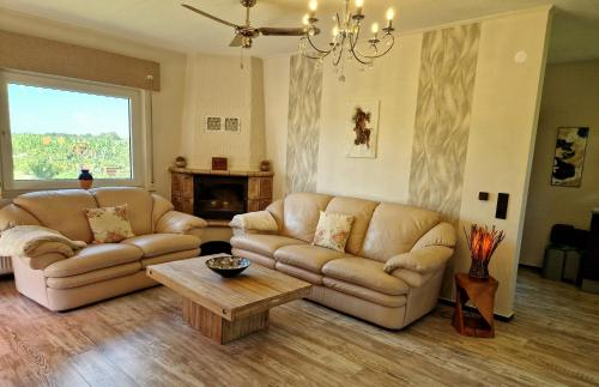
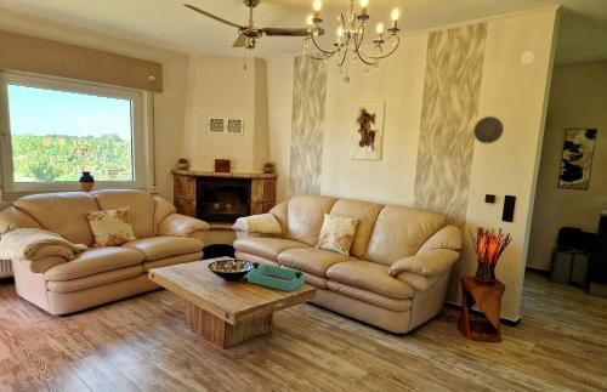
+ decorative plate [472,115,505,144]
+ tray [246,261,306,292]
